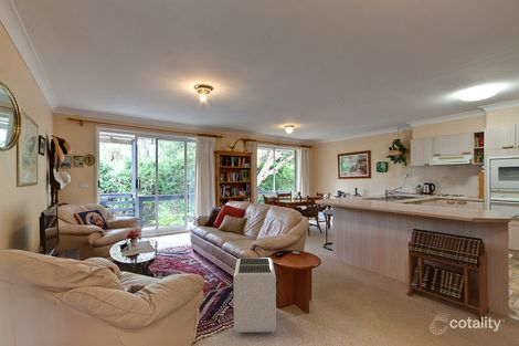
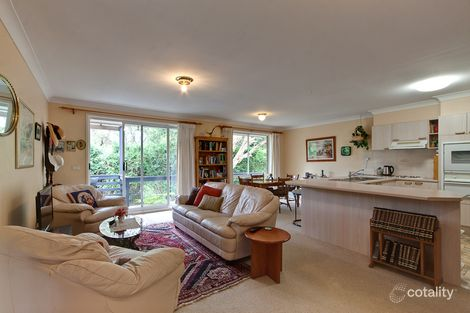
- air purifier [233,256,277,334]
